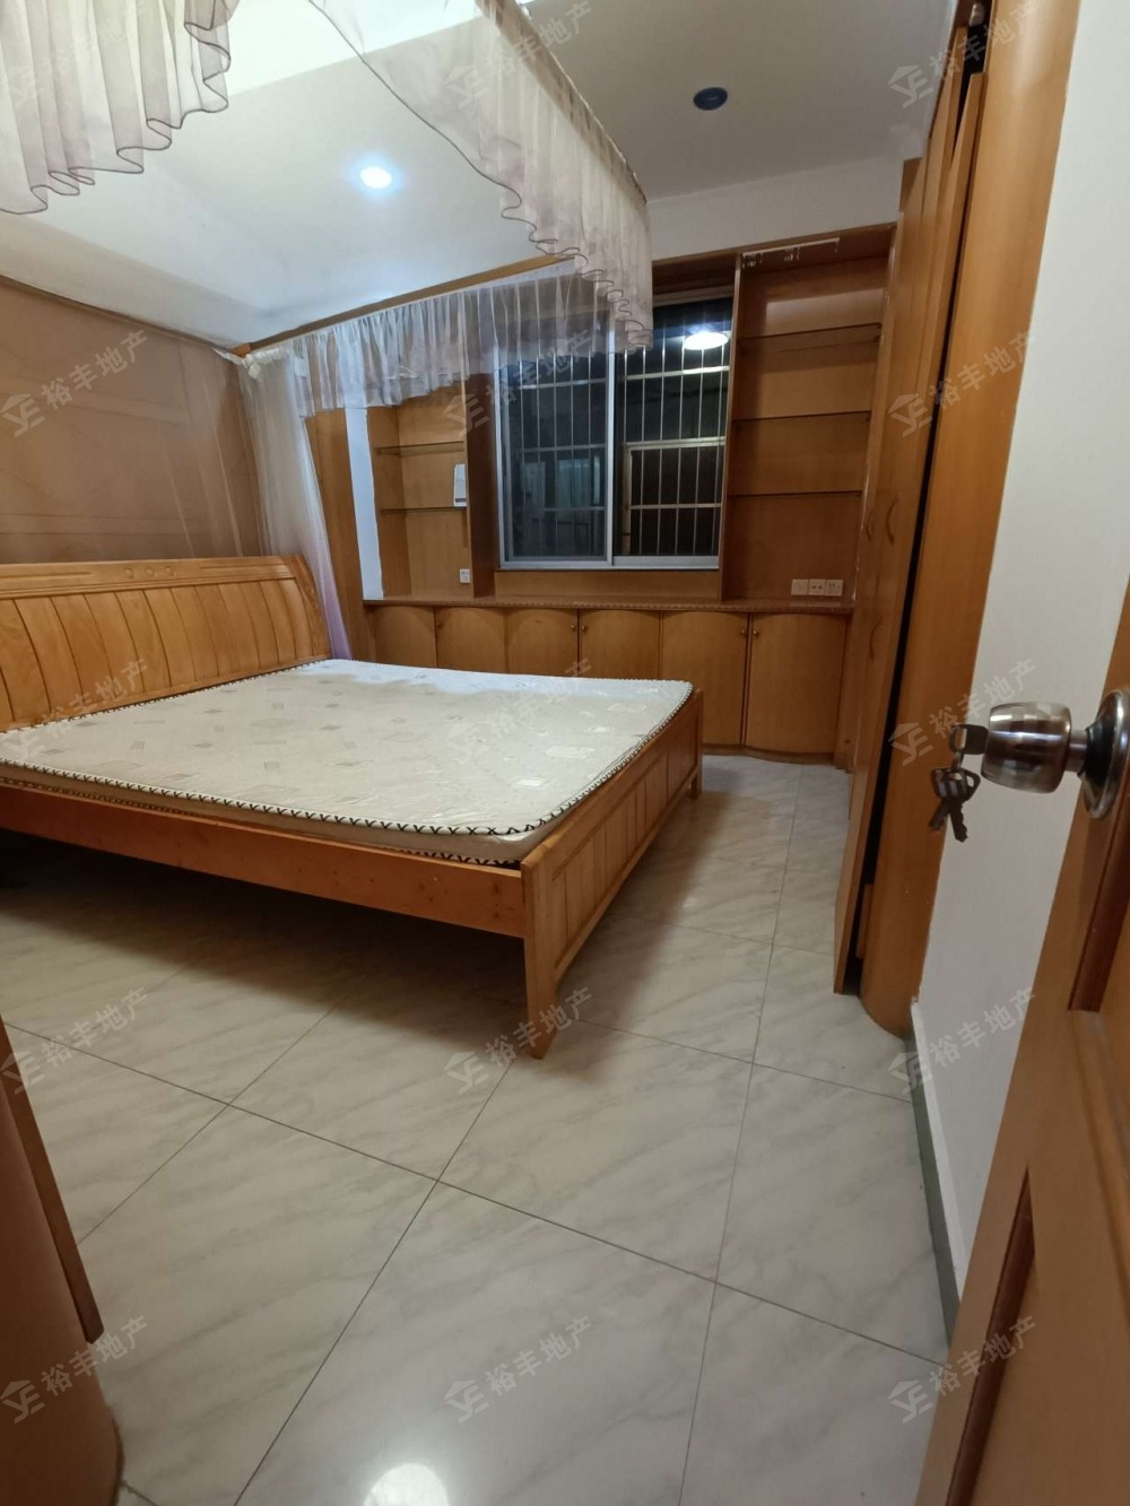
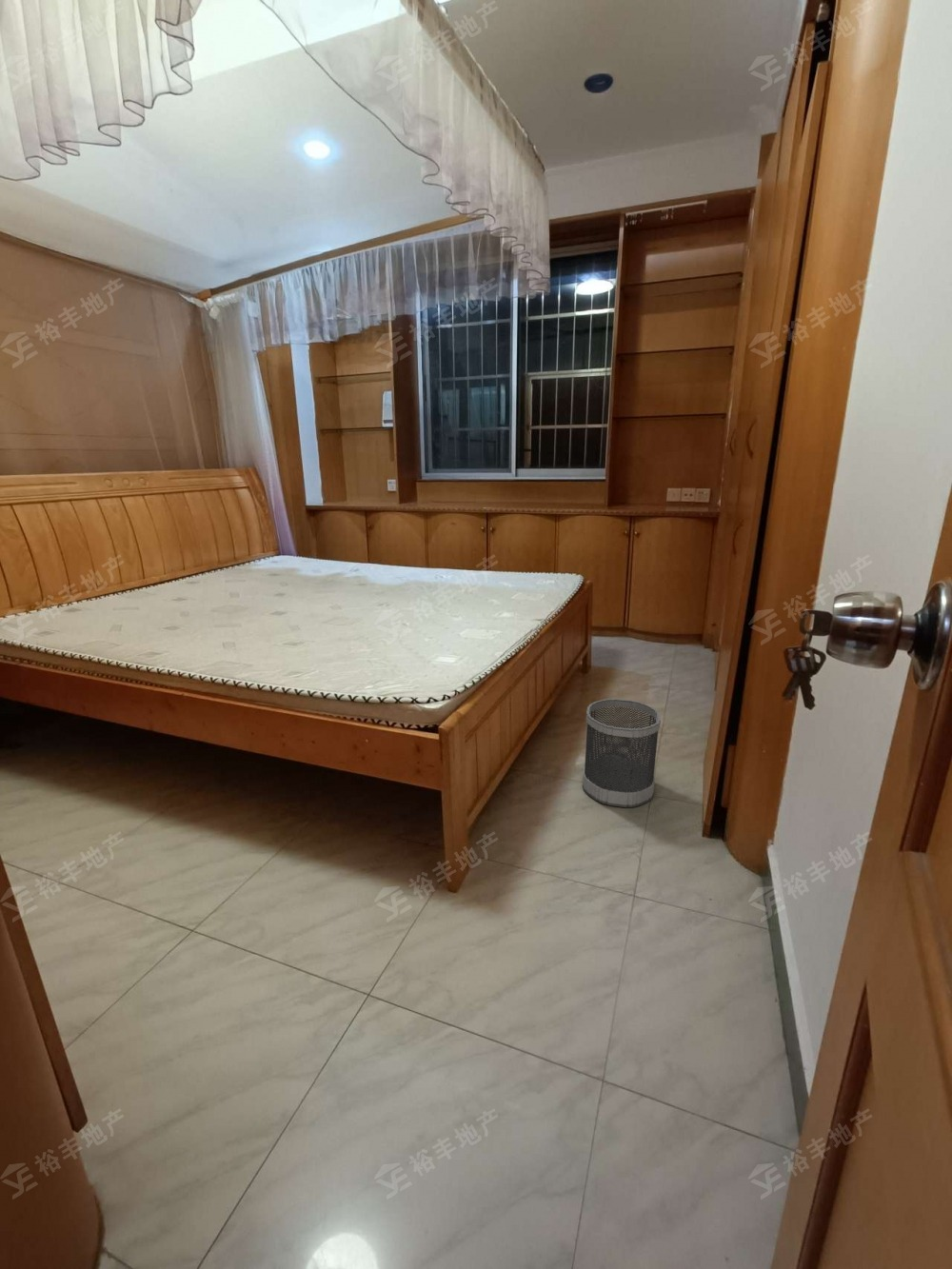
+ wastebasket [582,698,662,808]
